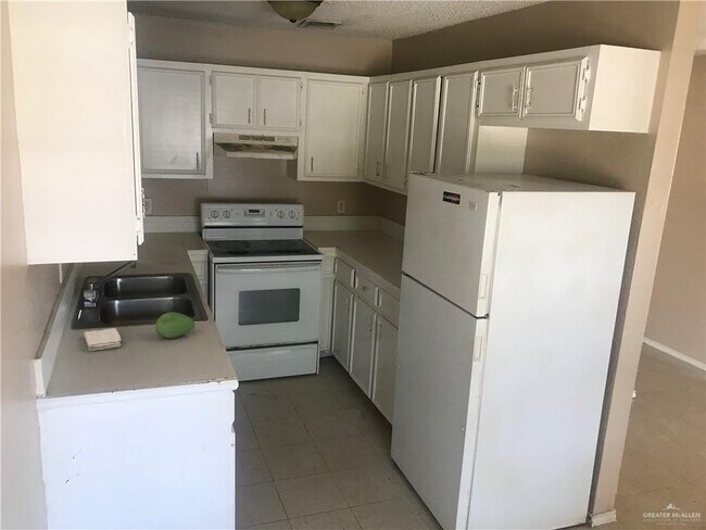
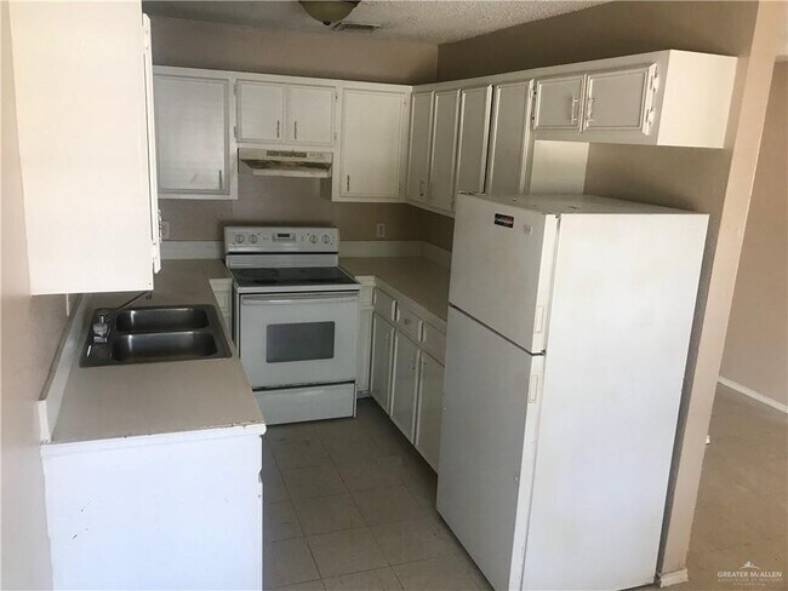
- washcloth [83,327,123,352]
- fruit [154,312,196,339]
